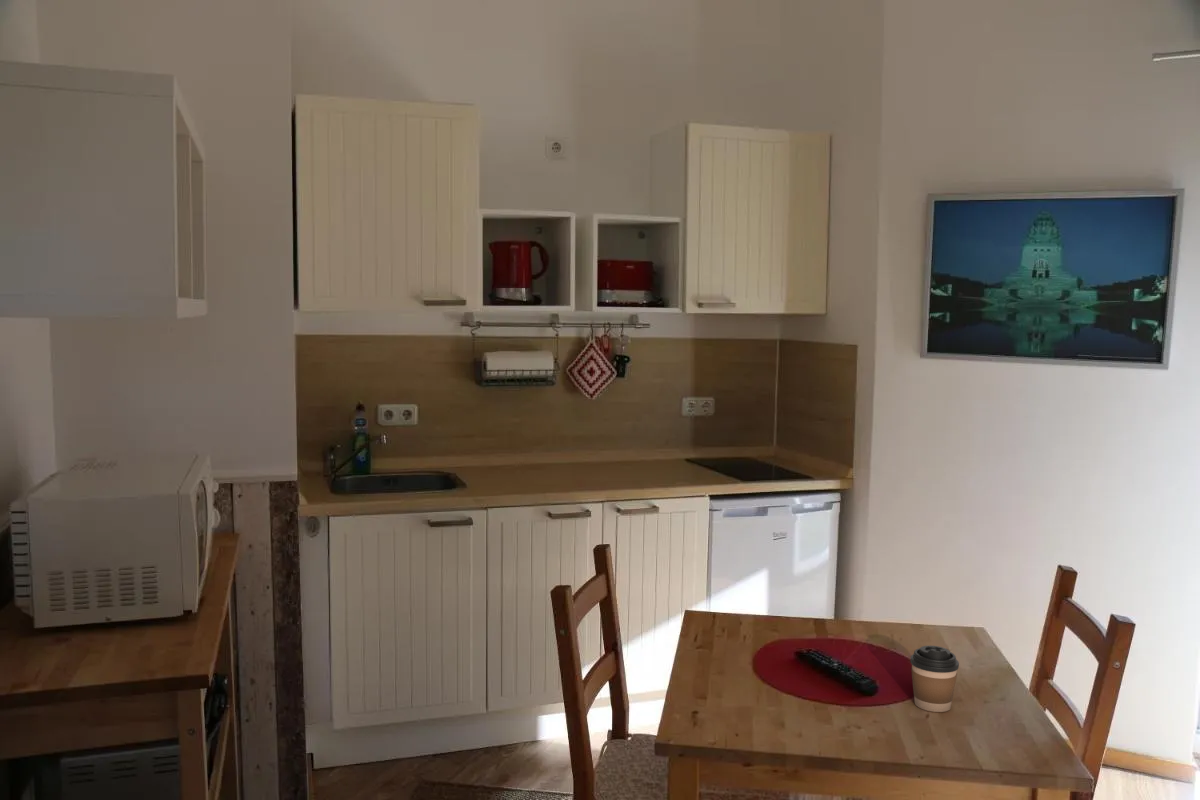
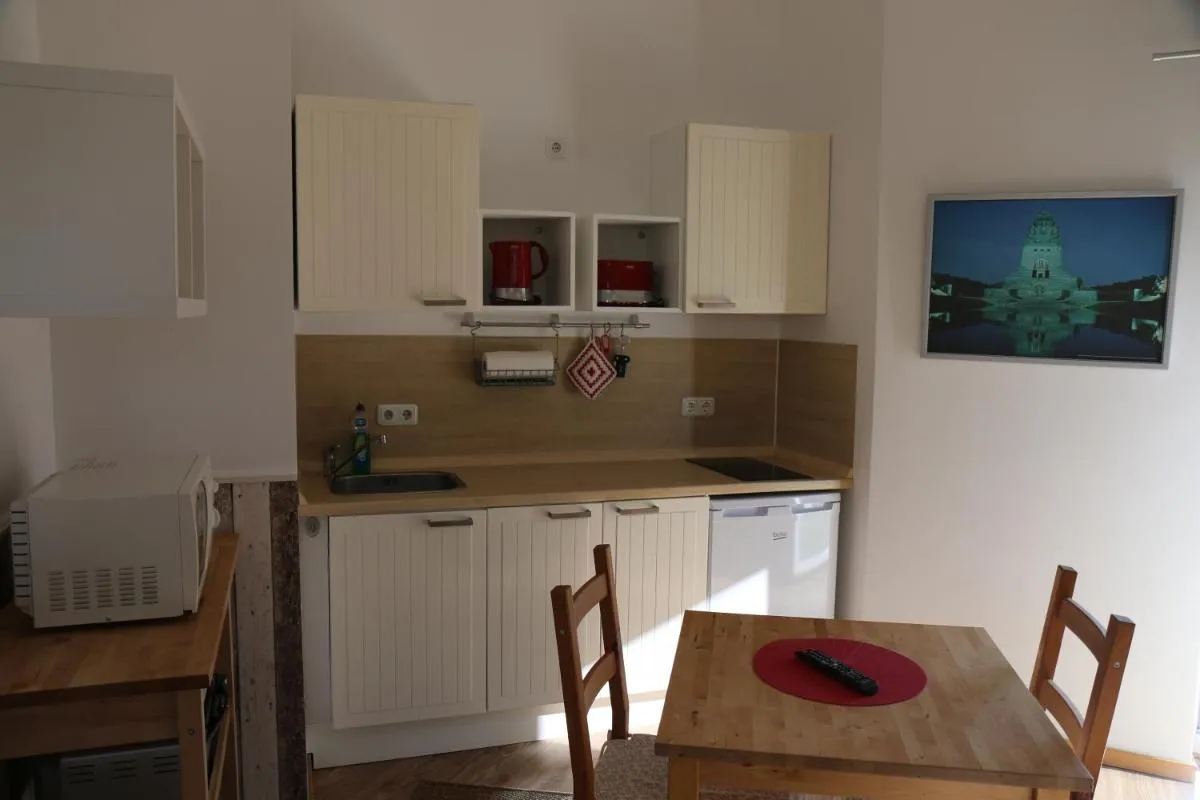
- coffee cup [909,645,960,713]
